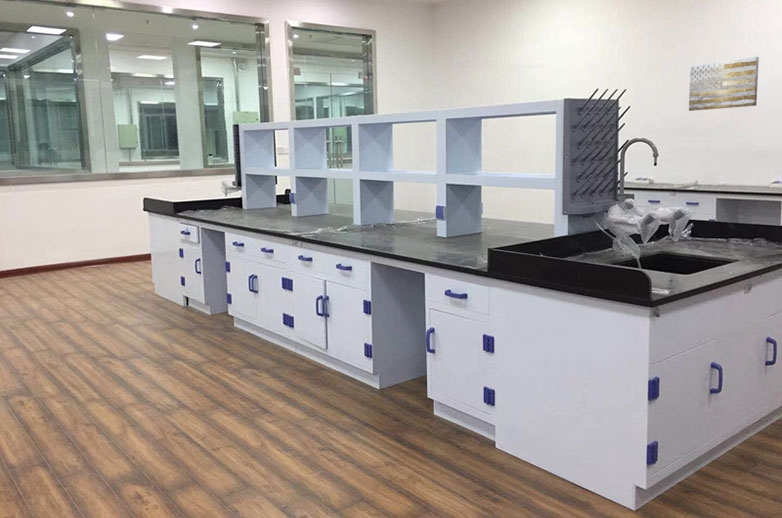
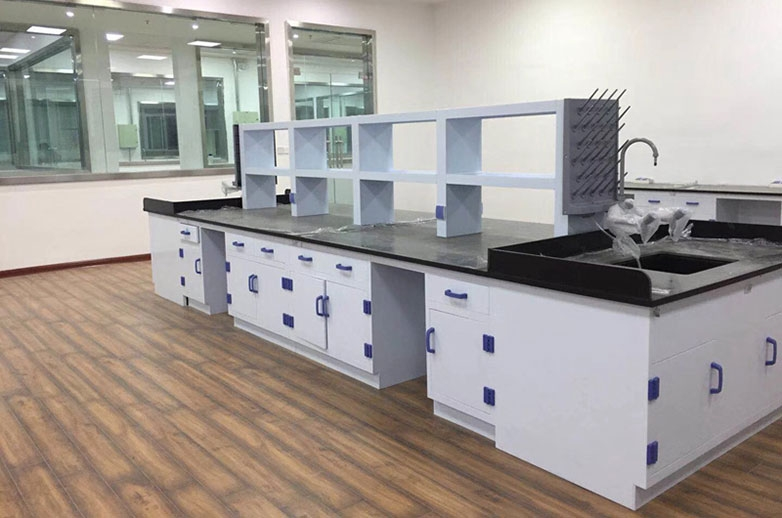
- wall art [688,56,760,112]
